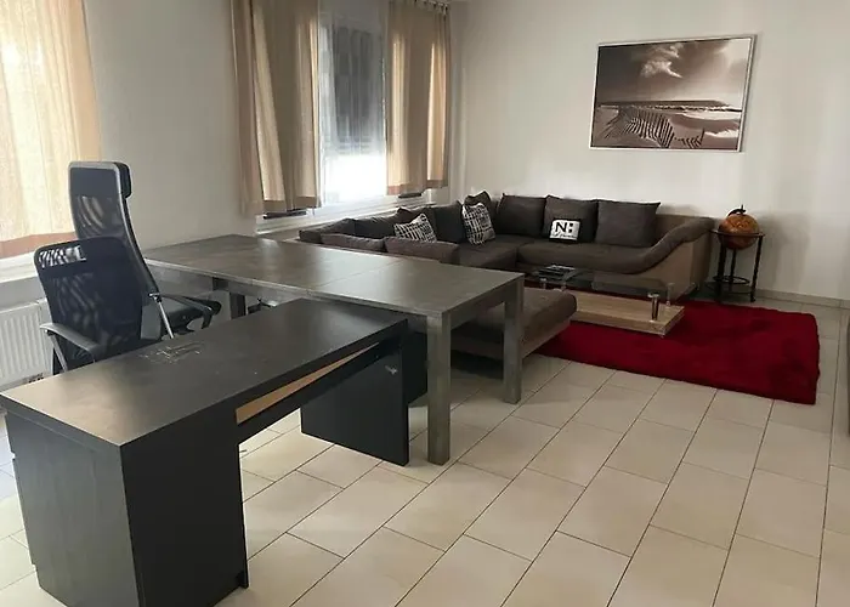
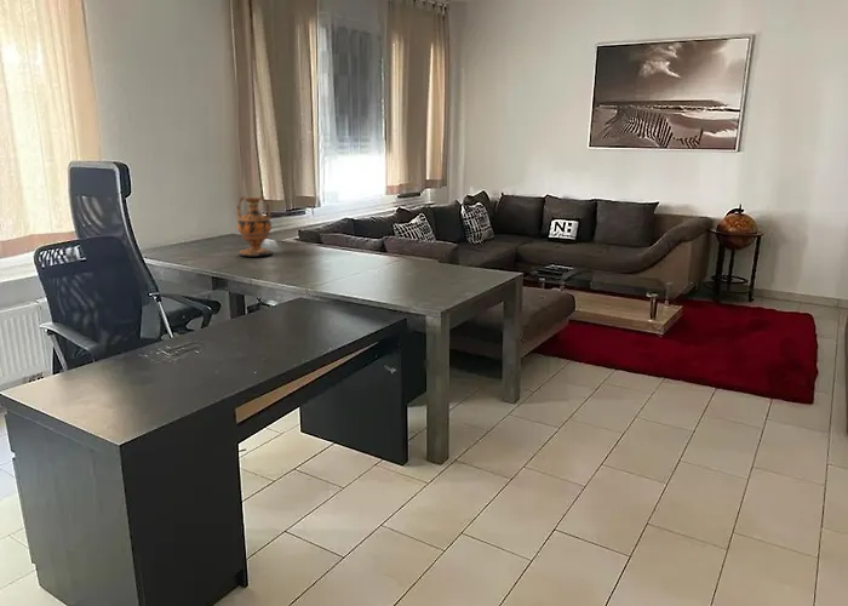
+ vase [236,195,275,258]
